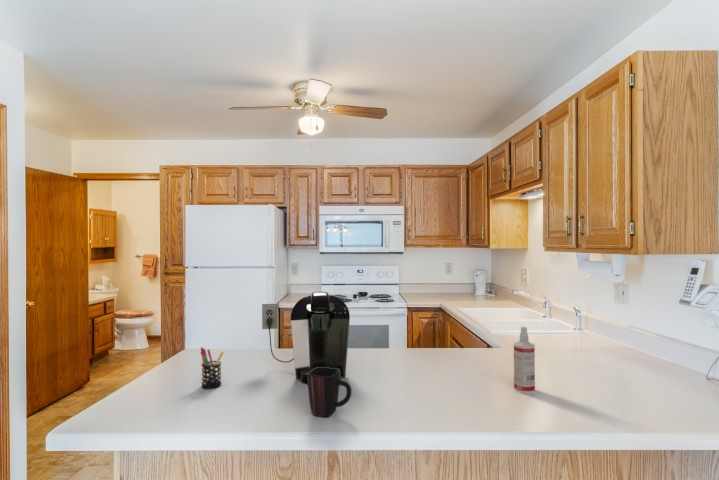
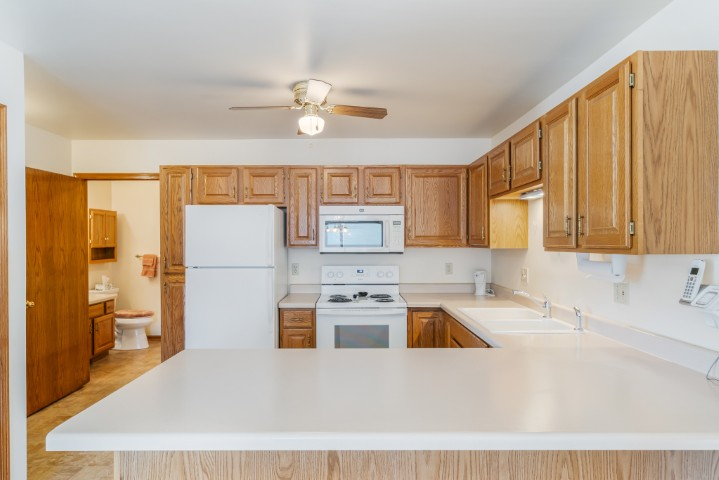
- mug [307,367,352,418]
- coffee maker [261,291,351,385]
- pen holder [199,346,225,390]
- spray bottle [513,326,536,395]
